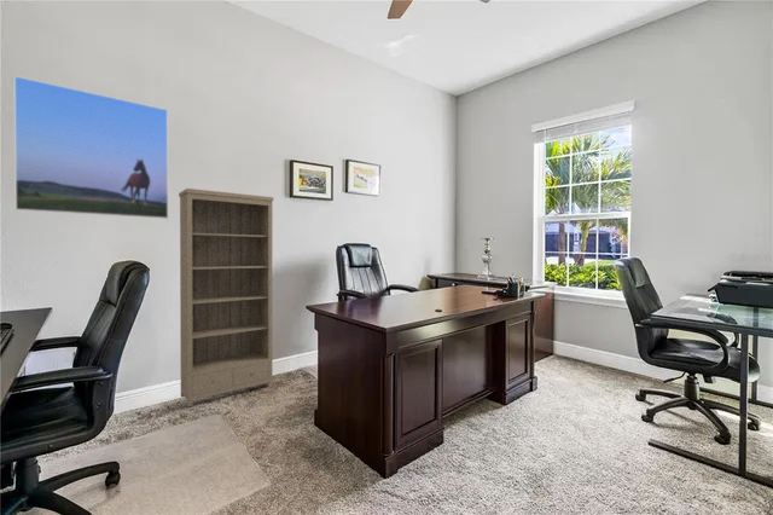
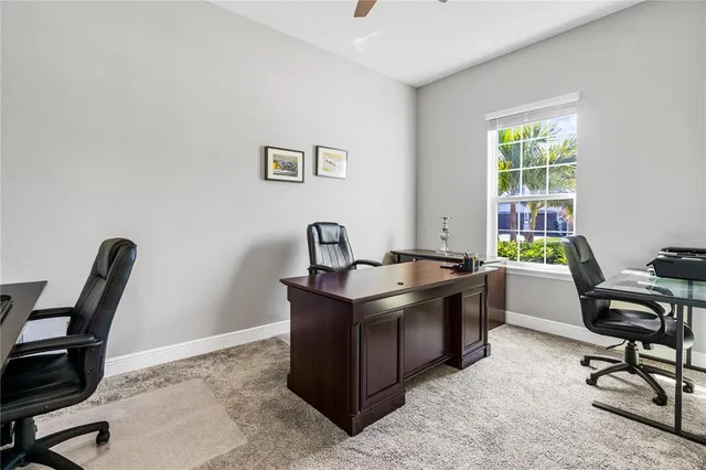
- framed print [13,75,169,220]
- bookshelf [178,187,274,407]
